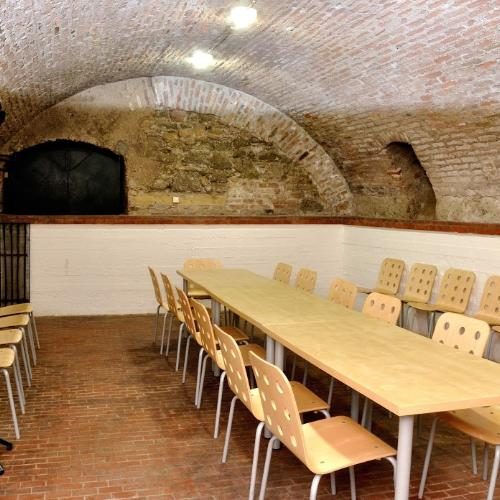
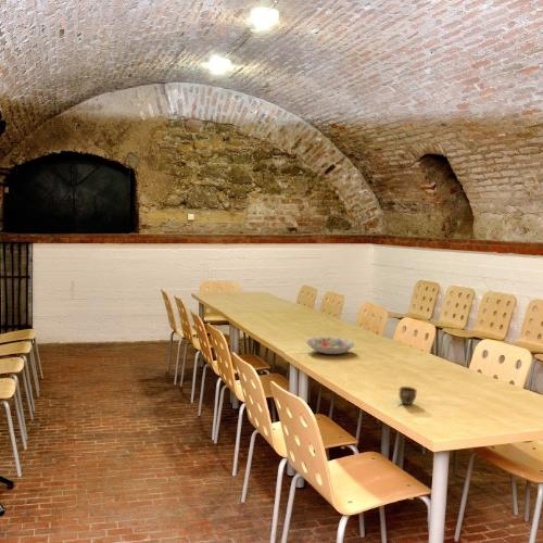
+ cup [399,386,418,406]
+ decorative bowl [305,334,355,355]
